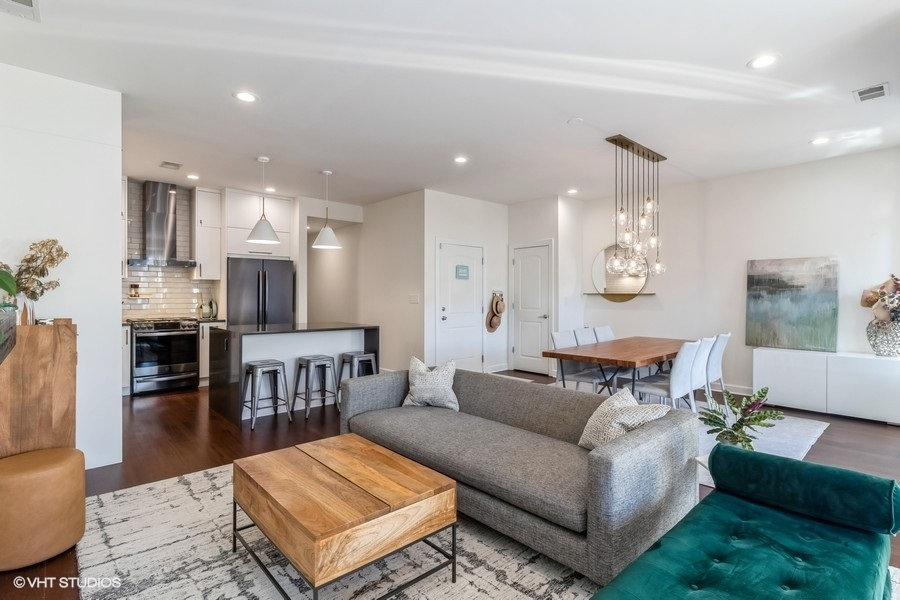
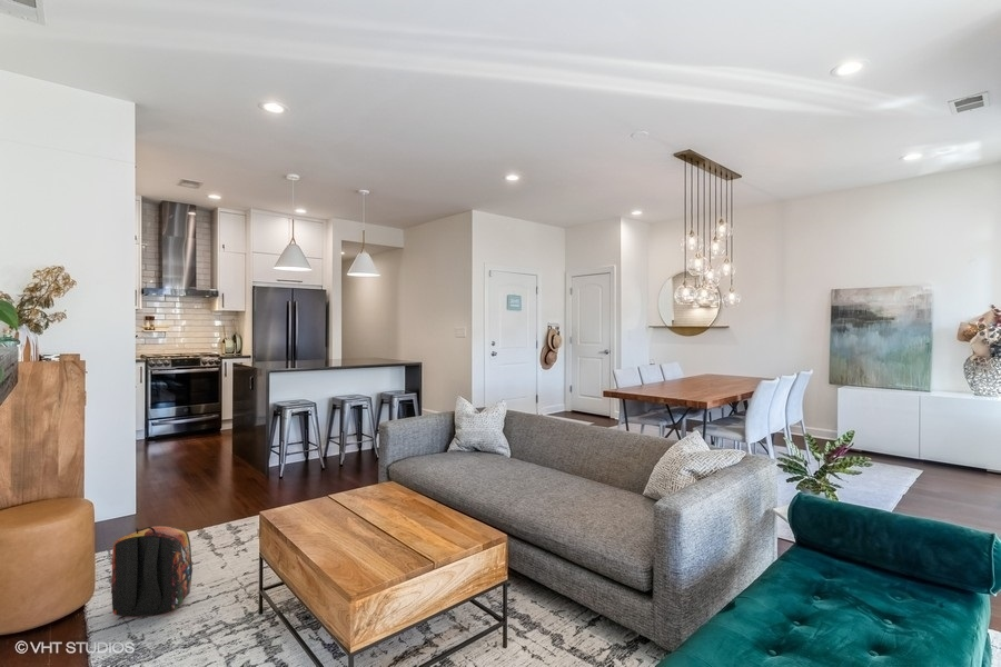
+ backpack [110,525,194,617]
